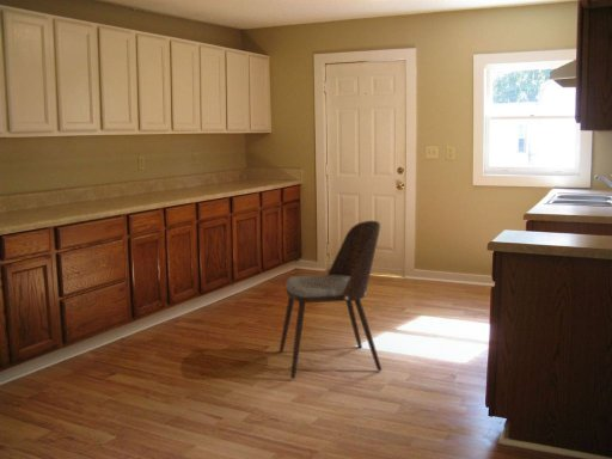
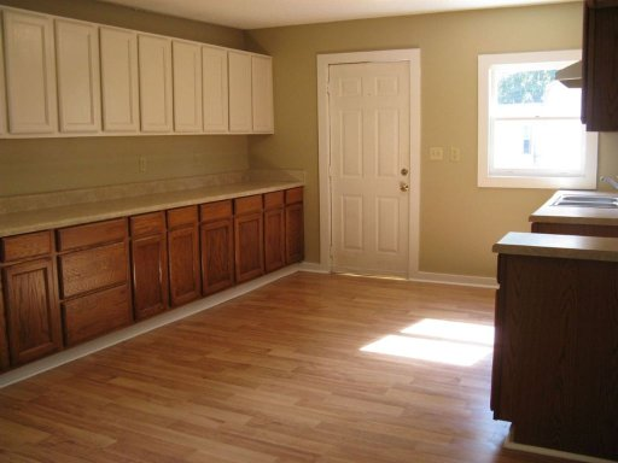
- dining chair [279,220,382,380]
